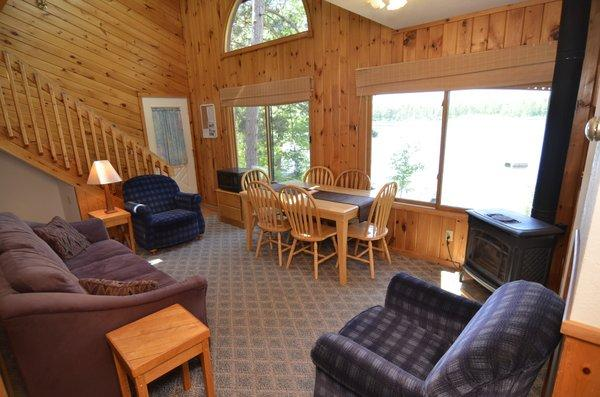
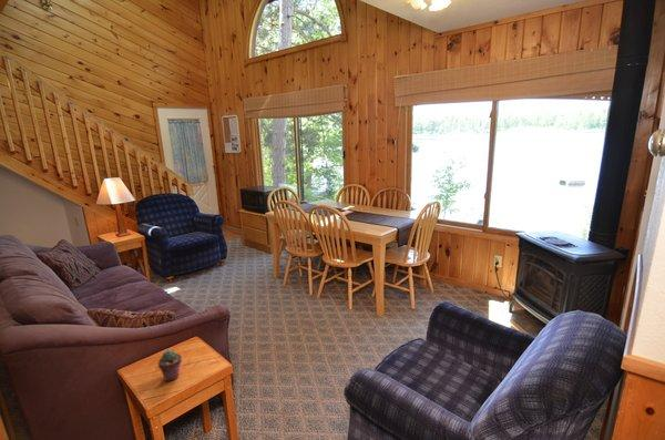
+ potted succulent [157,349,183,382]
